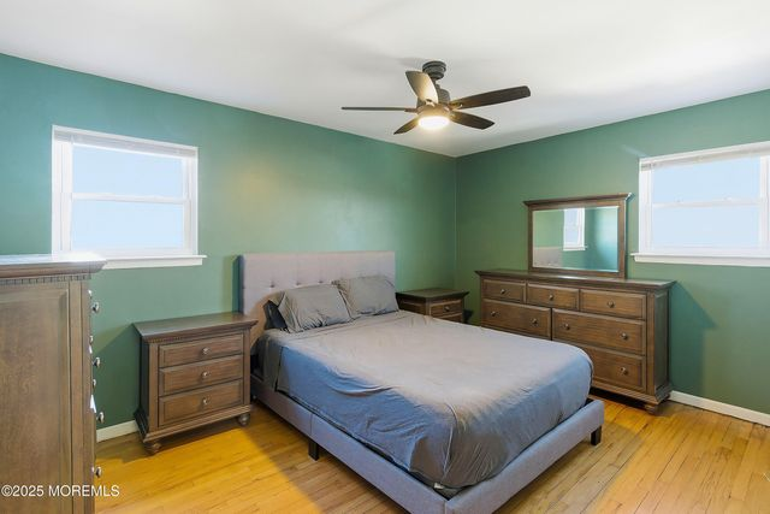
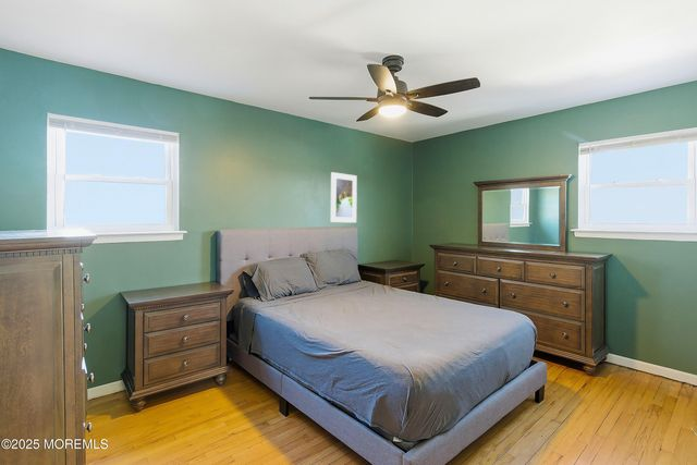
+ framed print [330,171,358,224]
